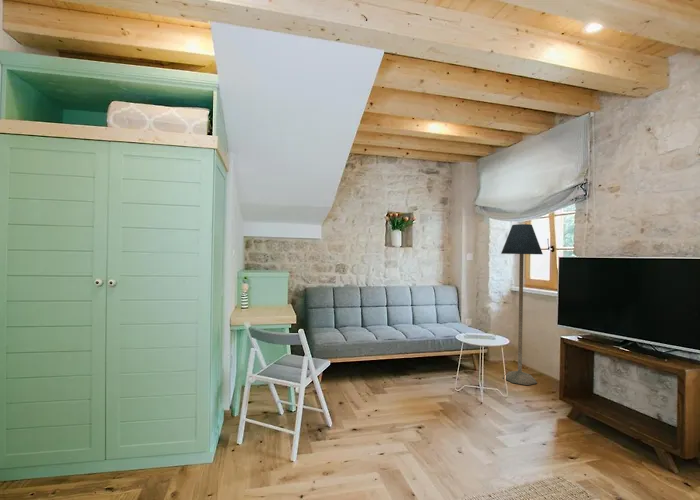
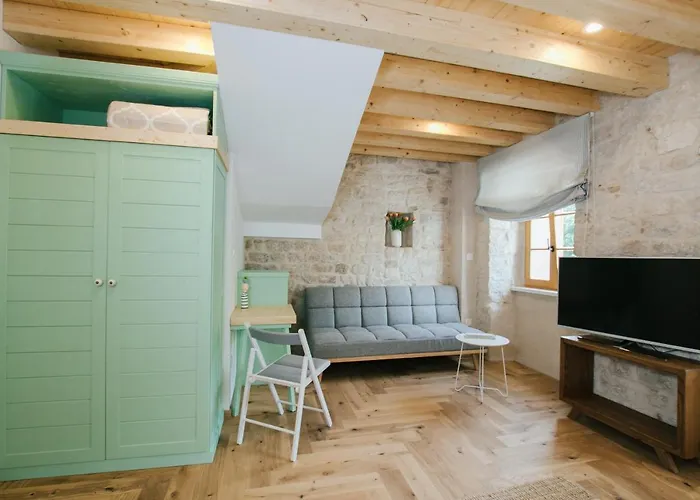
- floor lamp [500,223,544,386]
